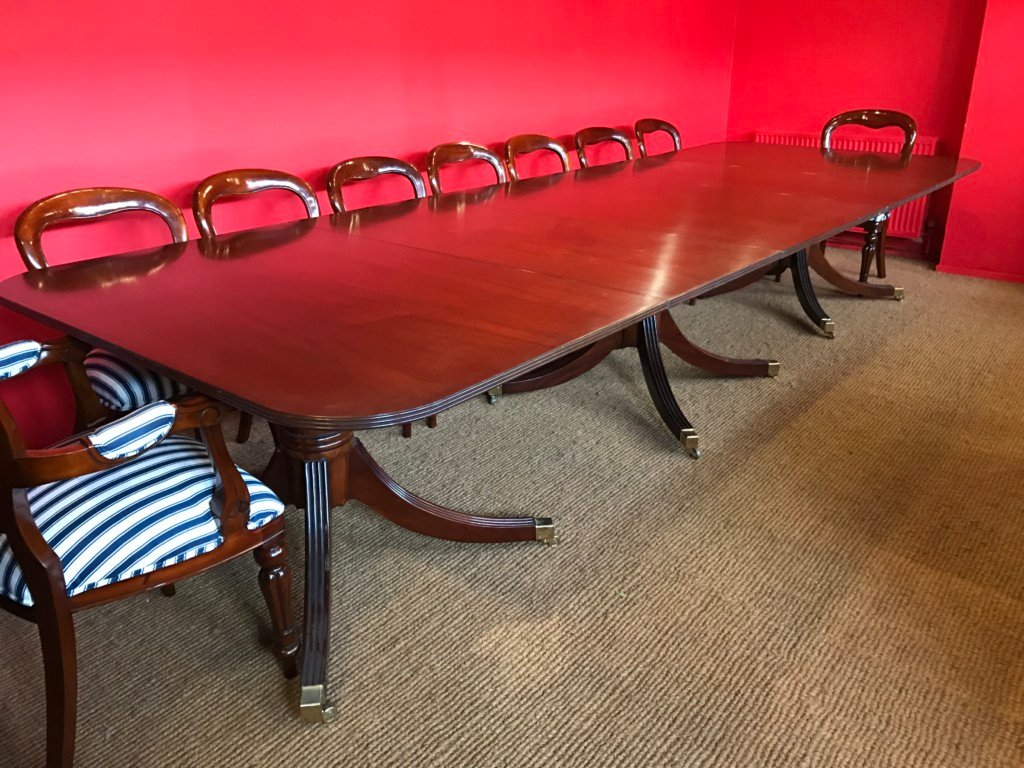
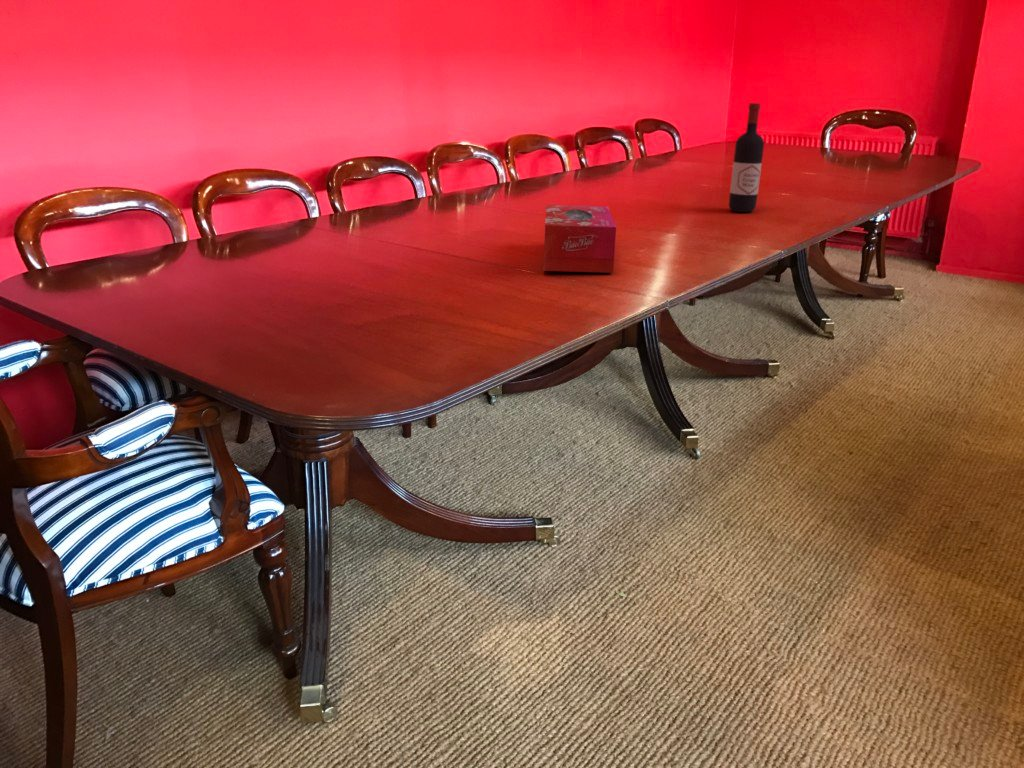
+ wine bottle [728,102,765,213]
+ tissue box [542,204,617,274]
